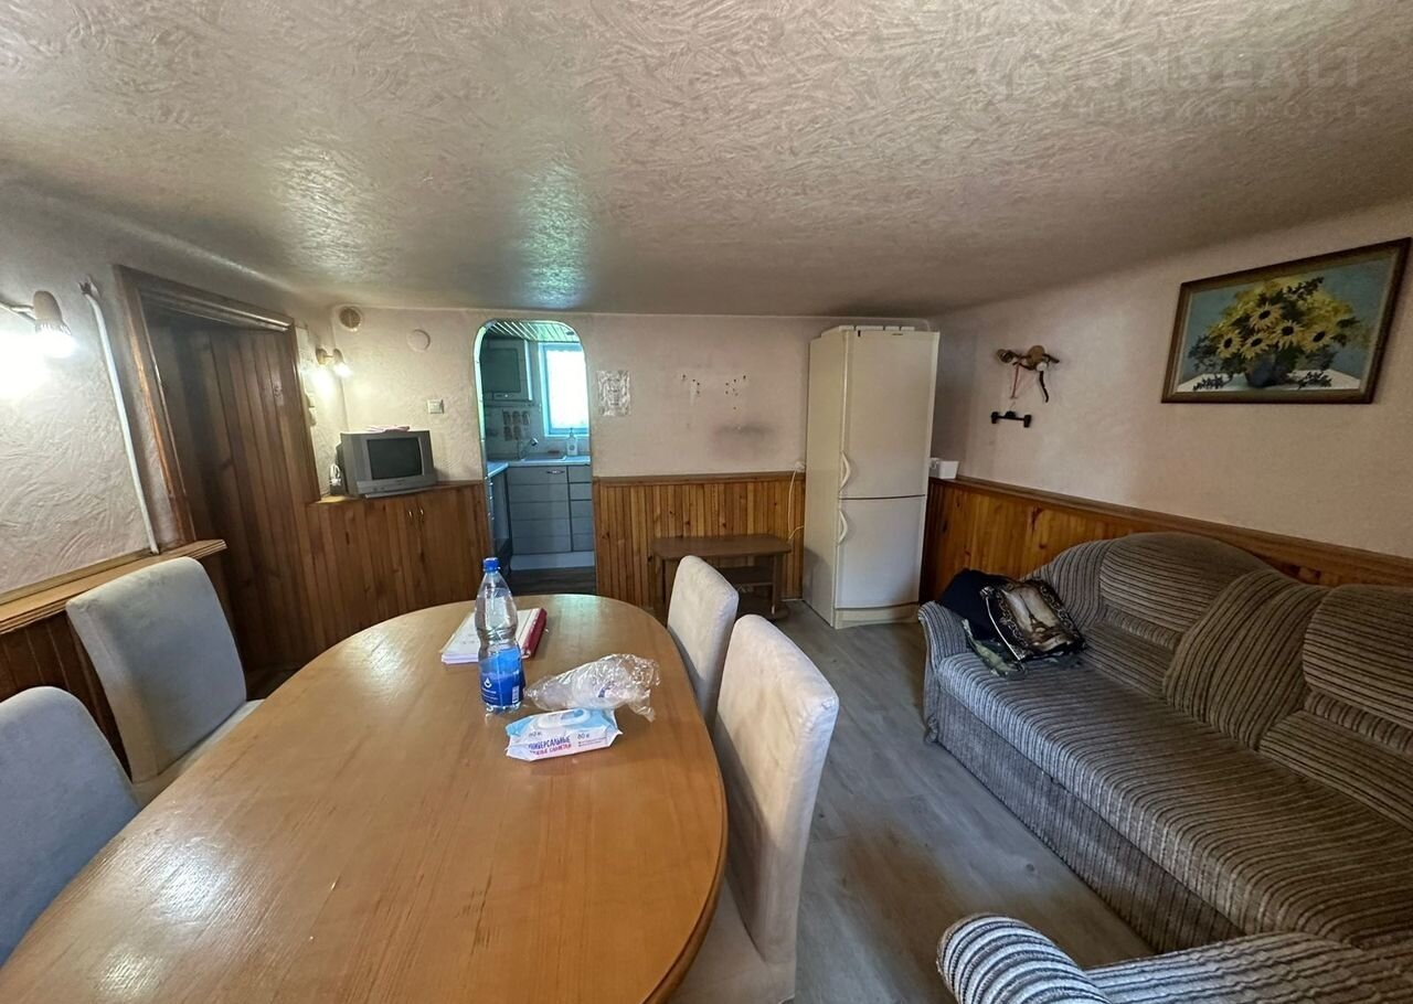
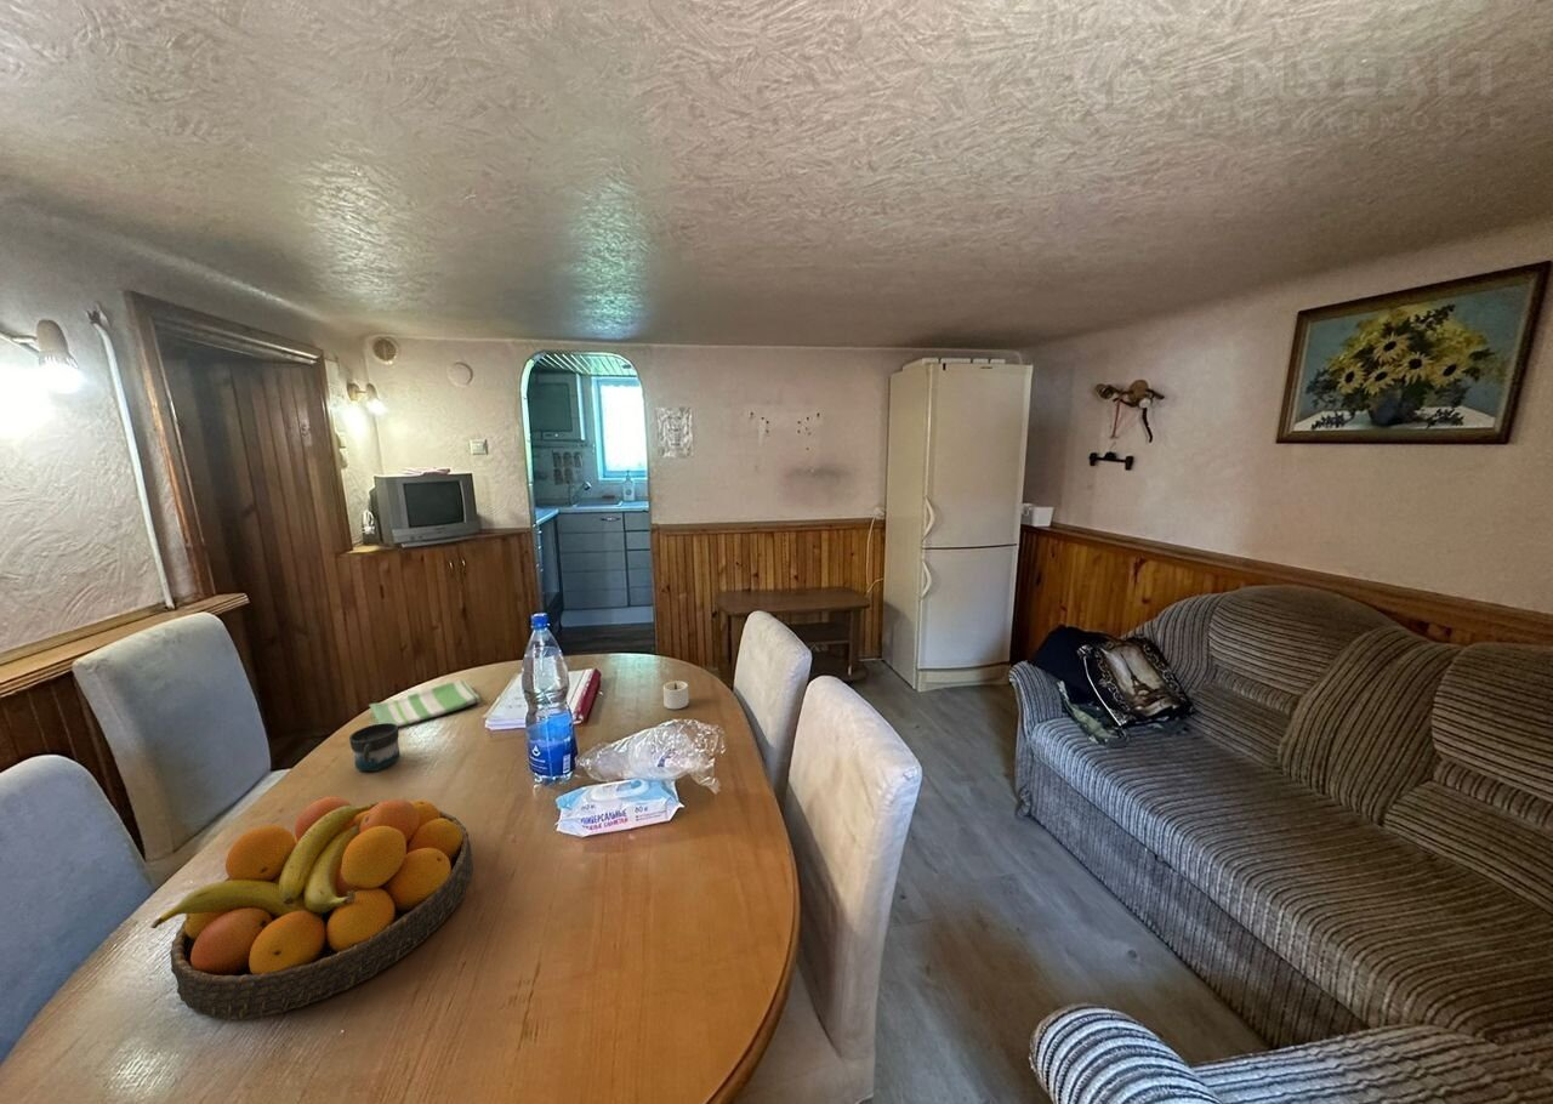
+ dish towel [368,679,480,728]
+ mug [348,723,402,772]
+ fruit bowl [149,796,474,1020]
+ candle [662,681,689,710]
